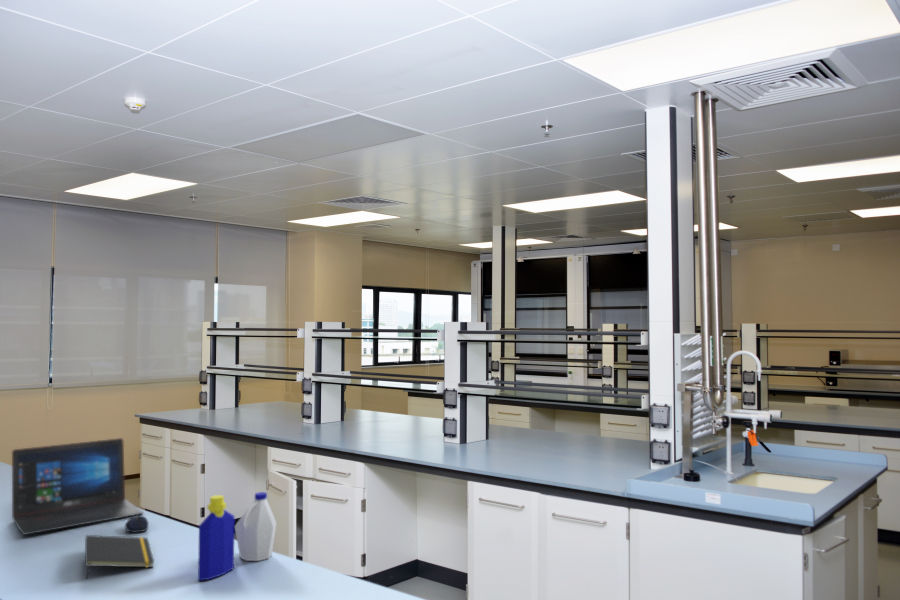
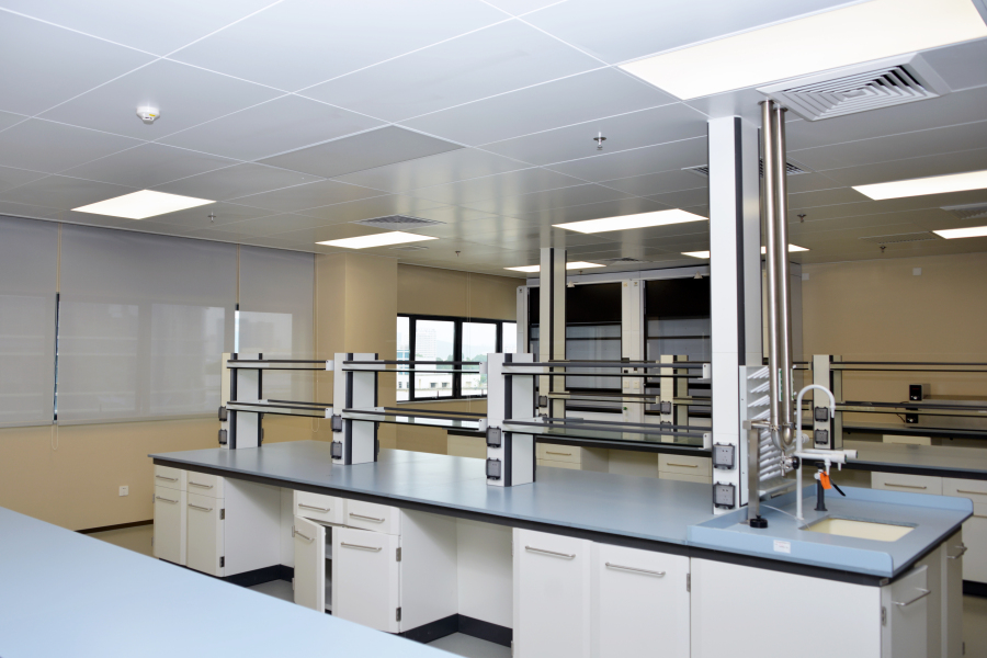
- computer mouse [124,514,150,534]
- notepad [84,534,155,580]
- bottle [197,491,278,582]
- laptop [11,437,144,536]
